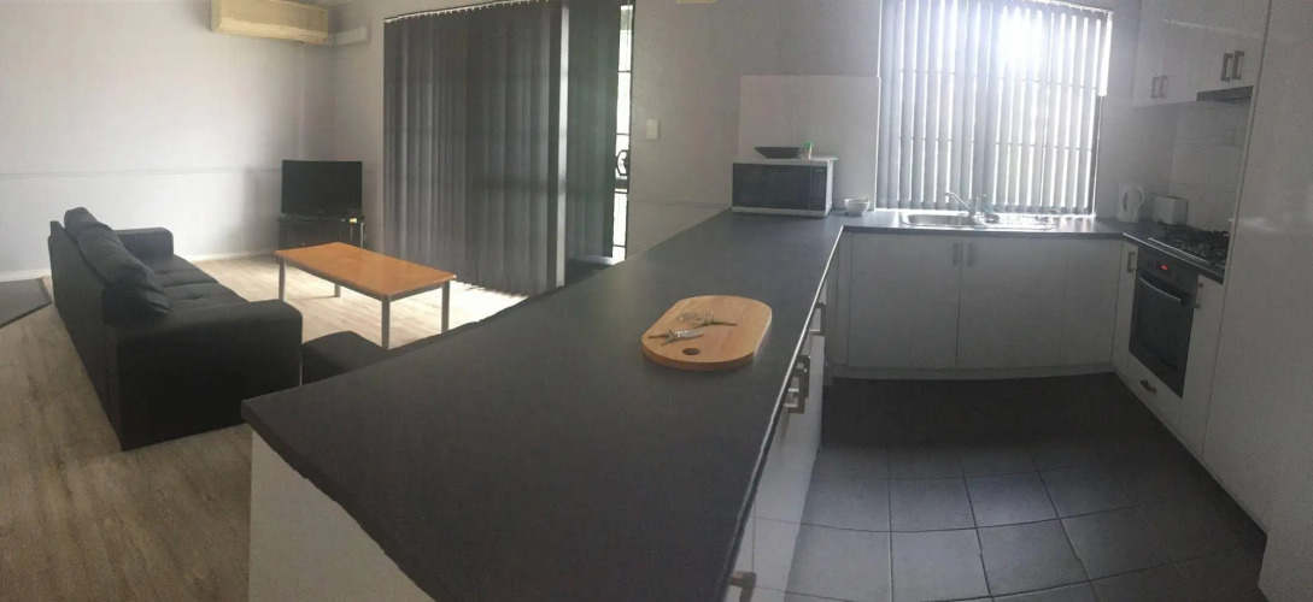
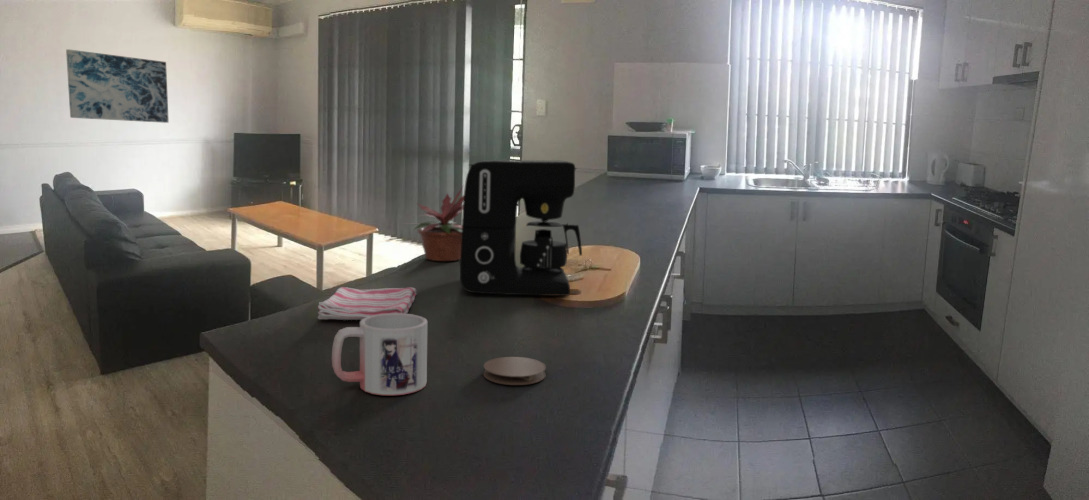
+ wall art [65,48,170,124]
+ mug [331,313,428,396]
+ coaster [482,356,547,386]
+ potted plant [403,186,464,262]
+ dish towel [317,286,418,321]
+ coffee maker [459,159,583,297]
